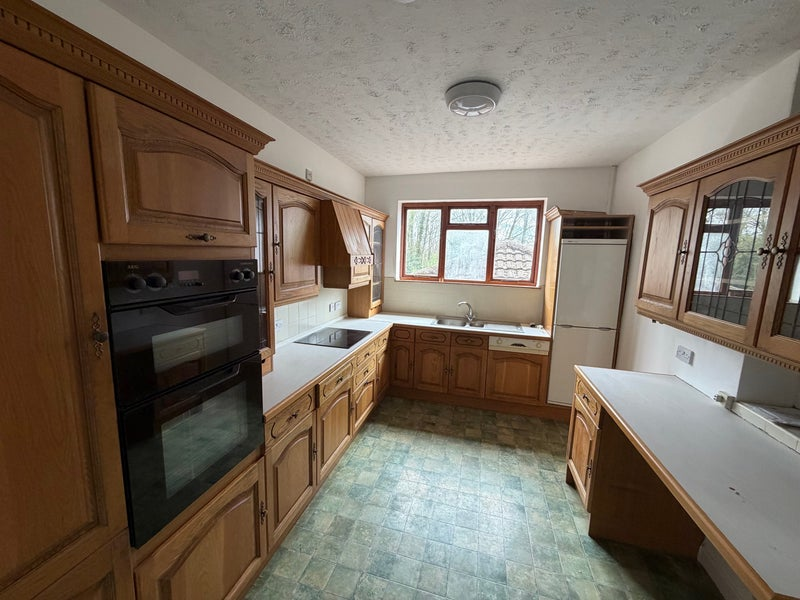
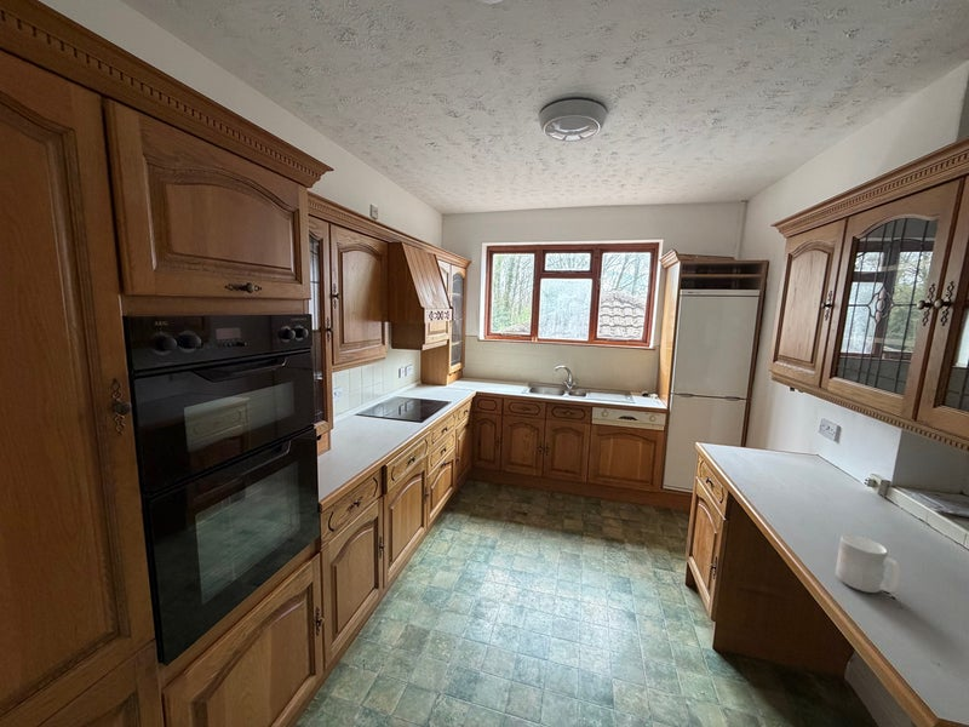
+ mug [835,533,901,594]
